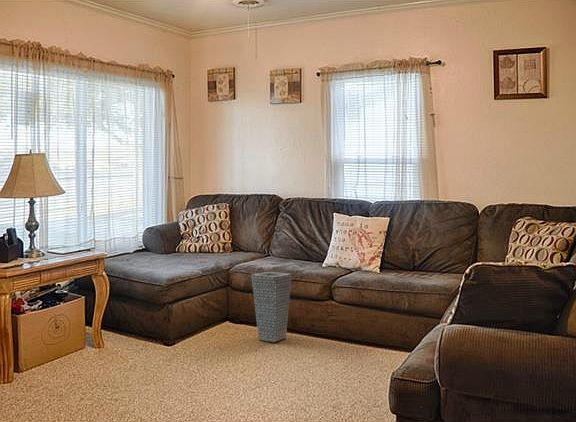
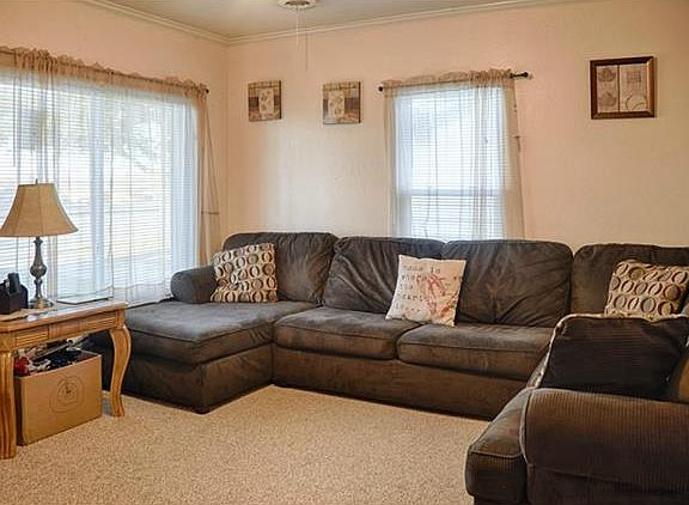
- vase [251,271,293,343]
